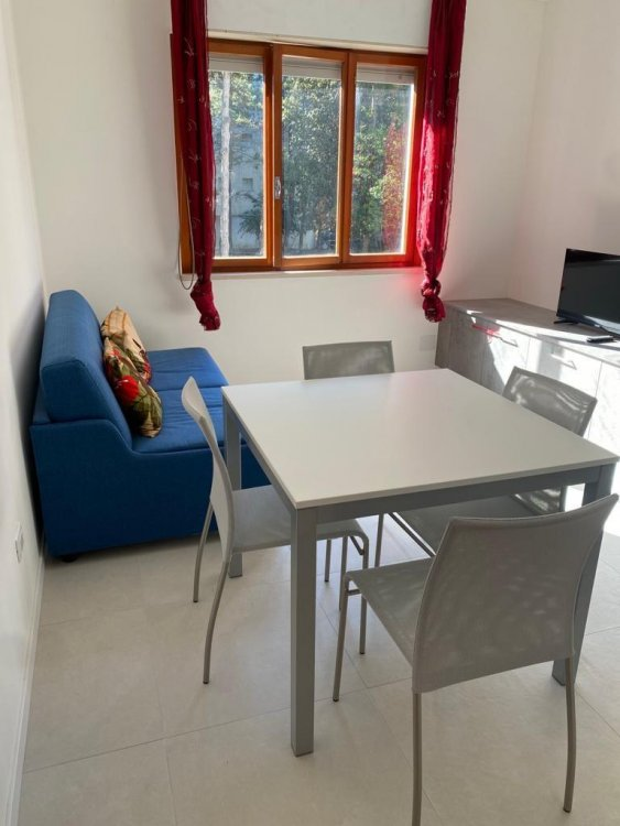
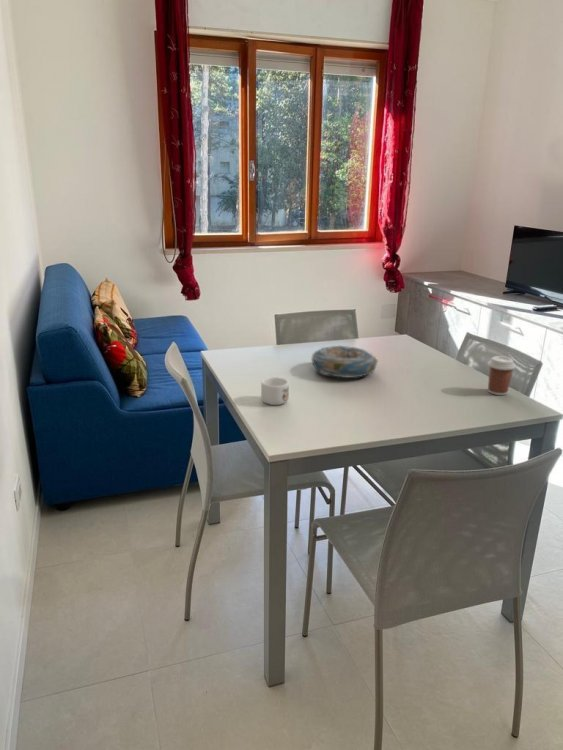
+ coffee cup [487,355,517,396]
+ decorative bowl [310,344,379,379]
+ mug [260,376,290,406]
